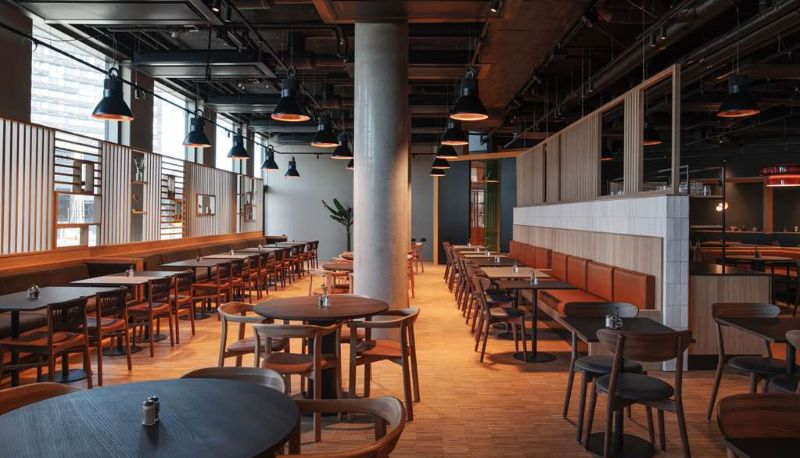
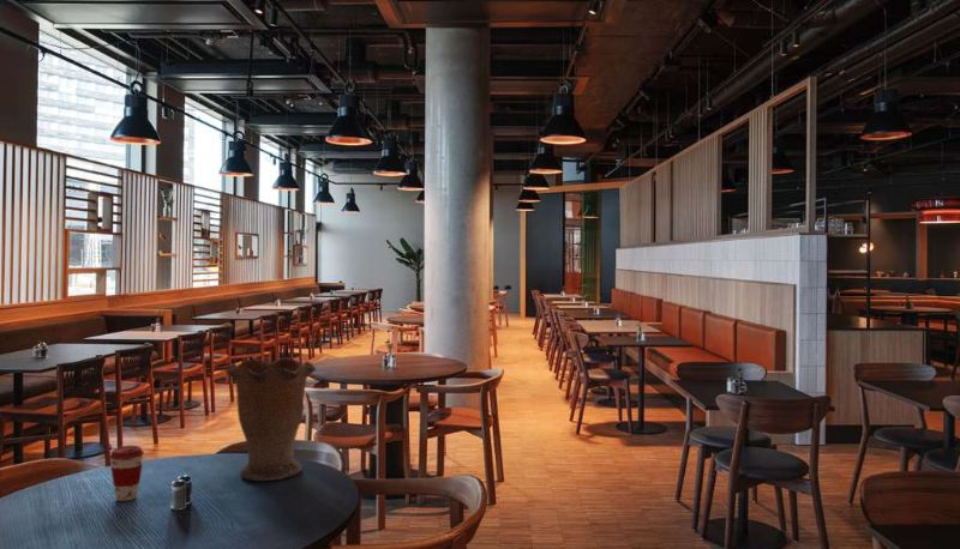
+ vase [226,357,317,482]
+ coffee cup [108,445,145,502]
